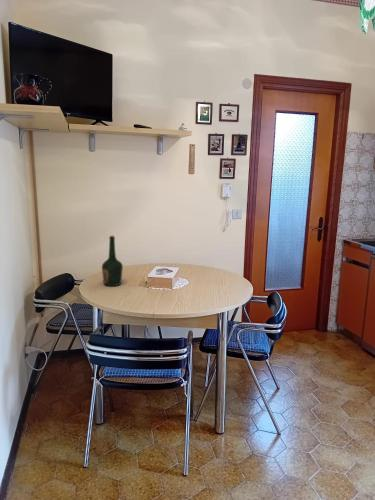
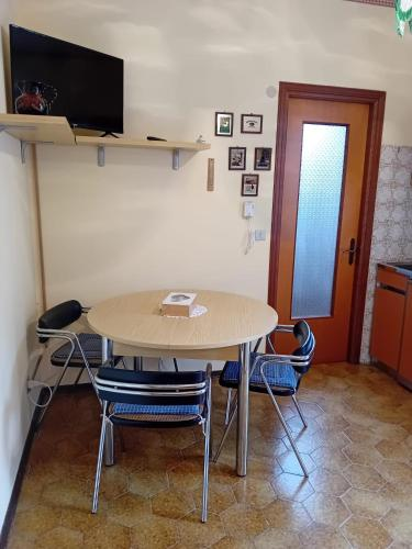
- bottle [101,235,124,287]
